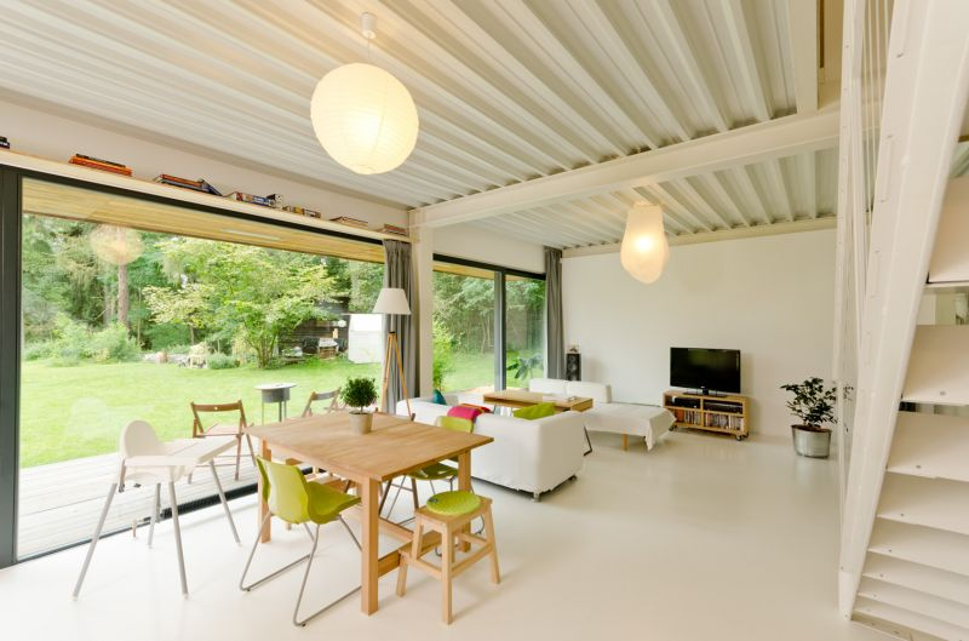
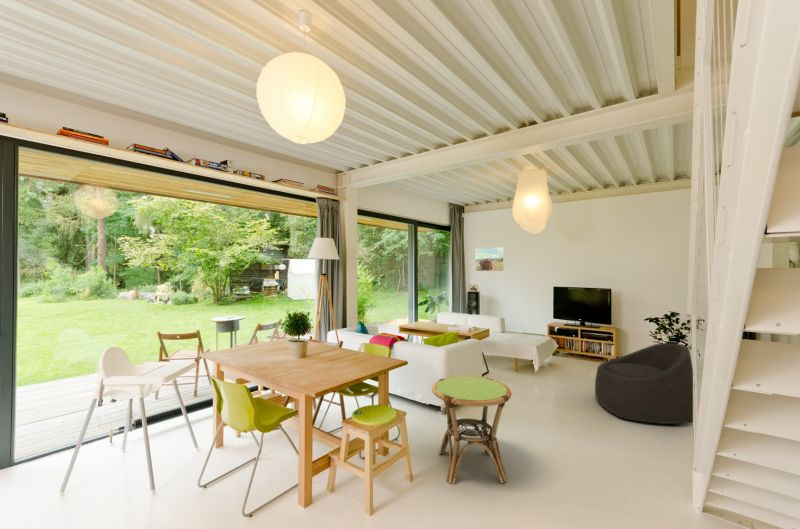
+ side table [431,375,513,485]
+ armchair [594,342,694,425]
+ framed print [474,246,505,272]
